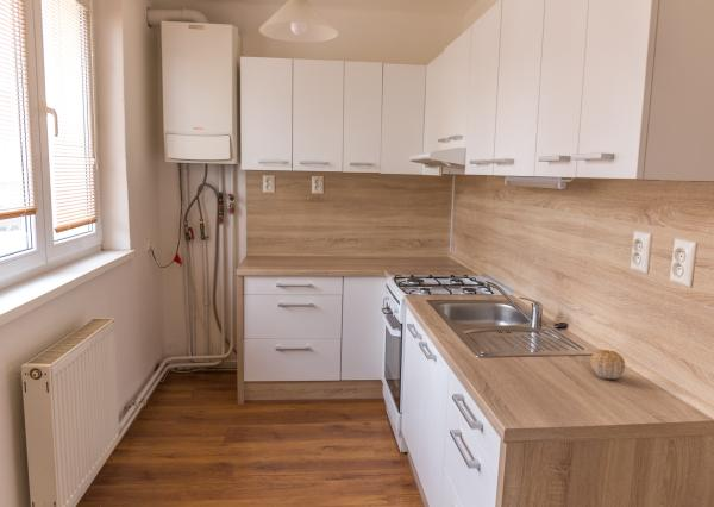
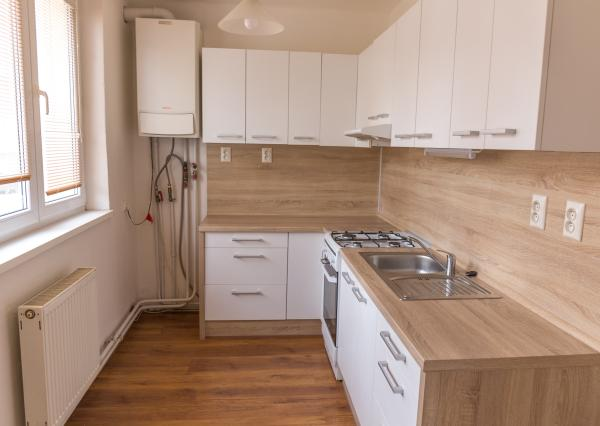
- fruit [589,349,626,380]
